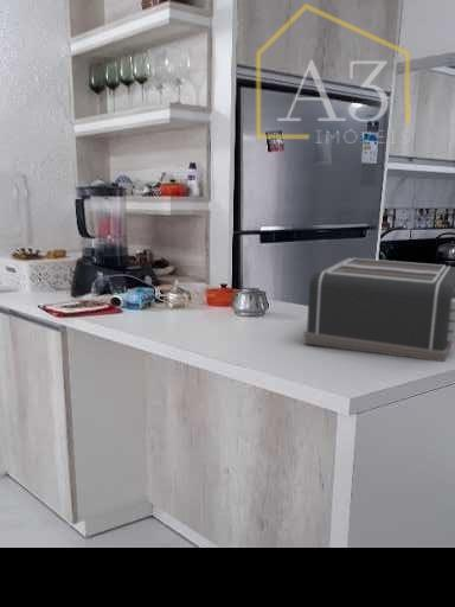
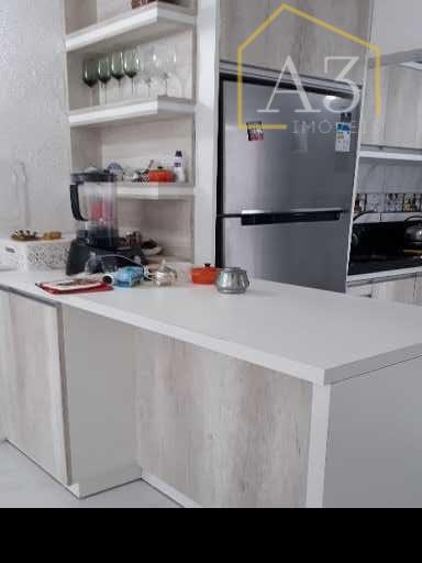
- toaster [302,257,455,363]
